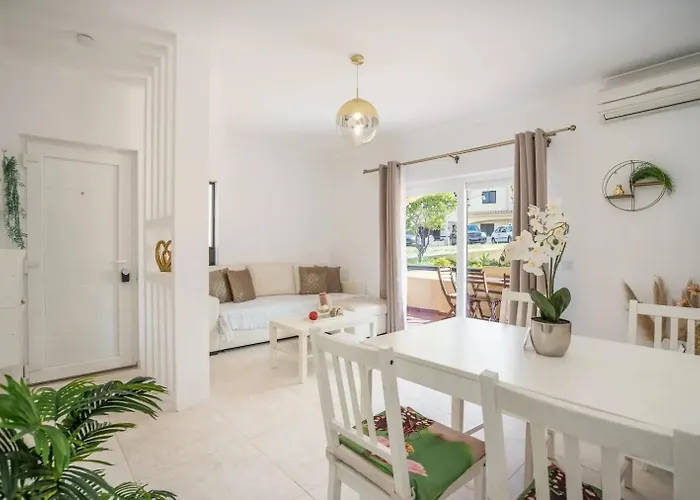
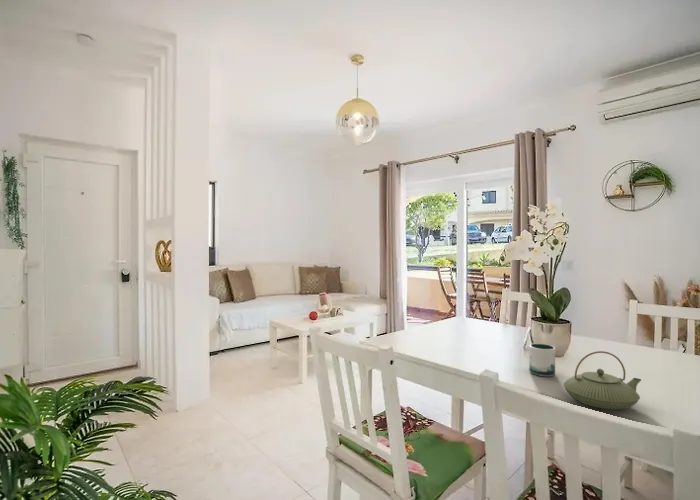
+ teapot [563,350,642,410]
+ mug [528,343,556,377]
